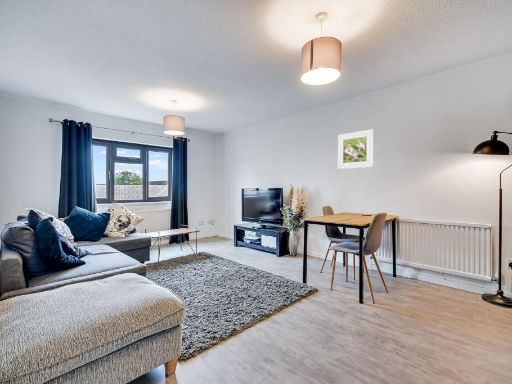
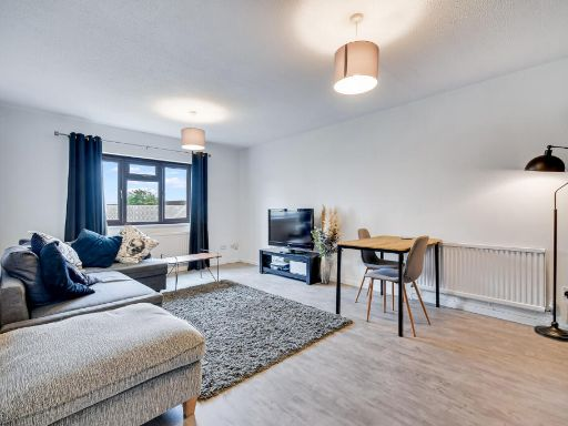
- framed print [337,128,374,170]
